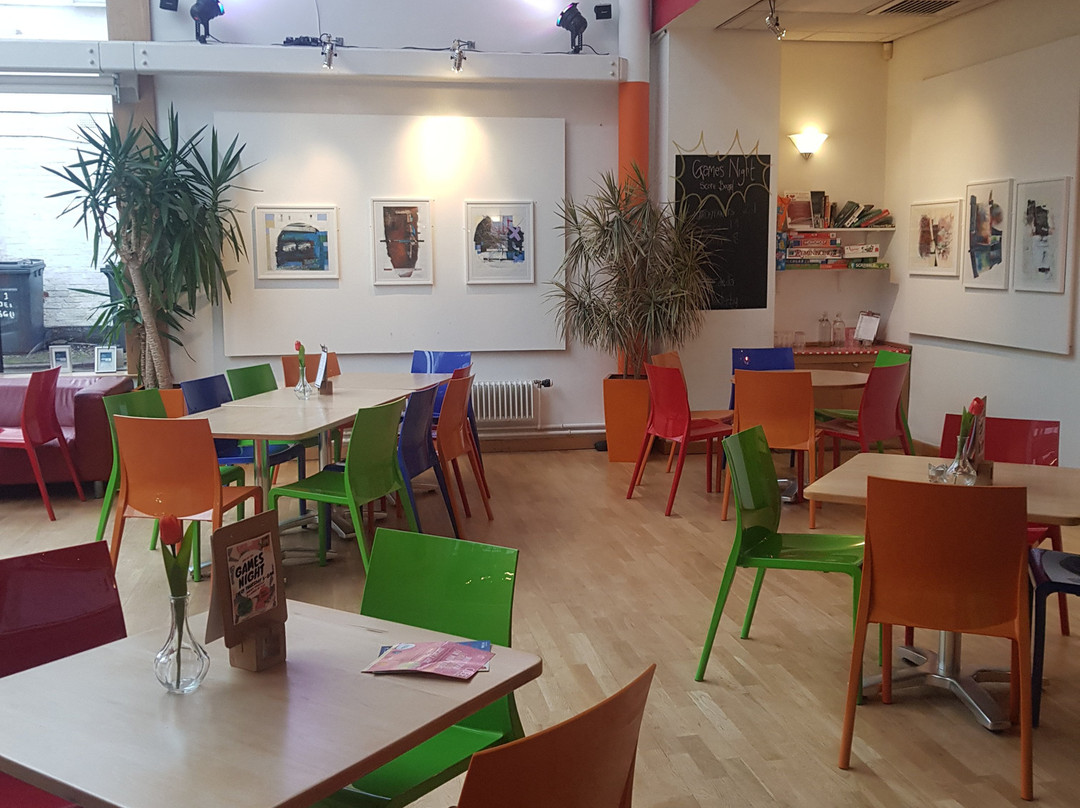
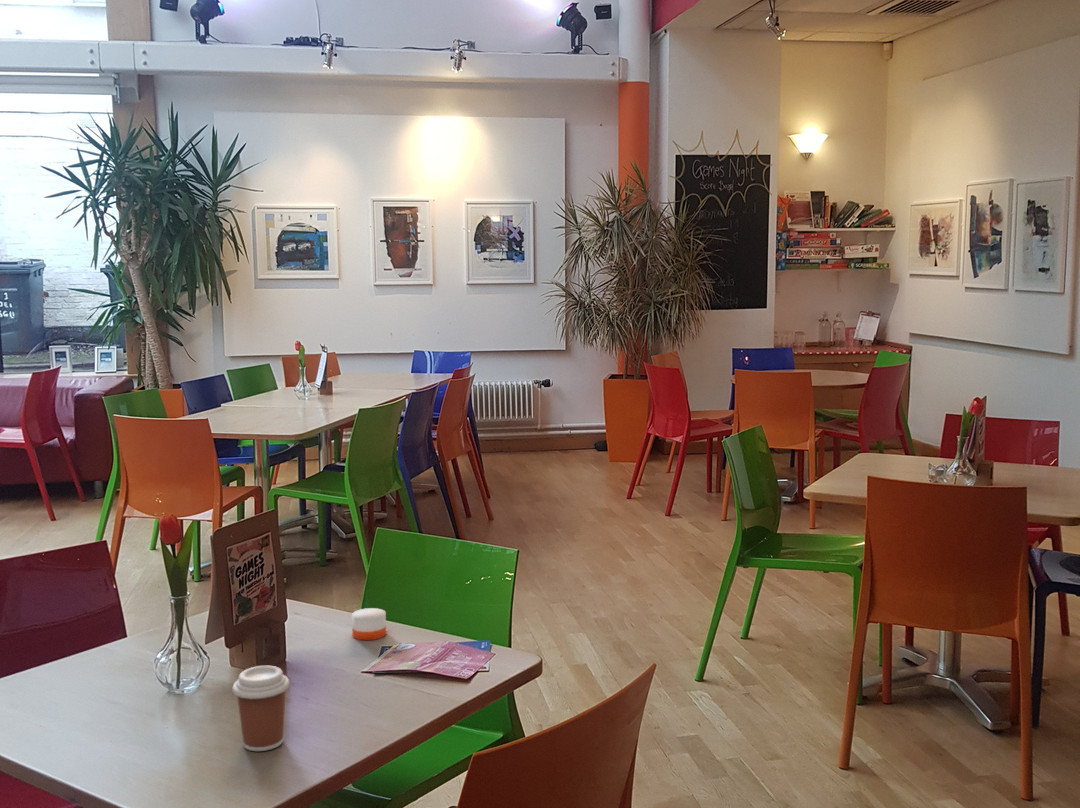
+ coffee cup [231,665,291,752]
+ candle [351,598,387,641]
